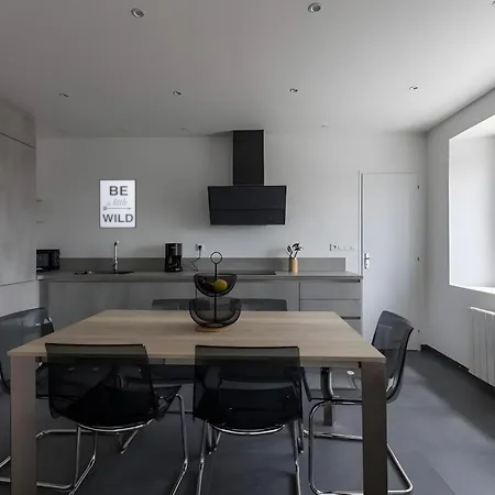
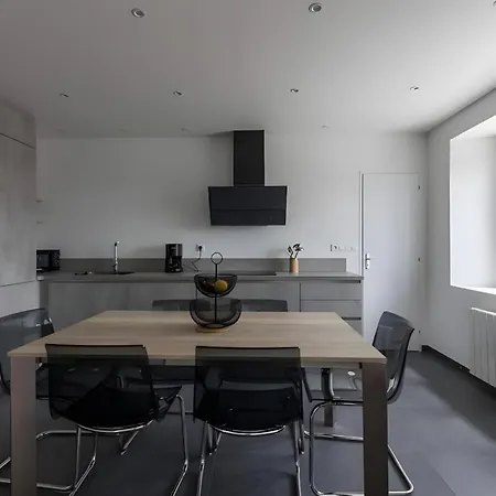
- wall art [98,178,138,229]
